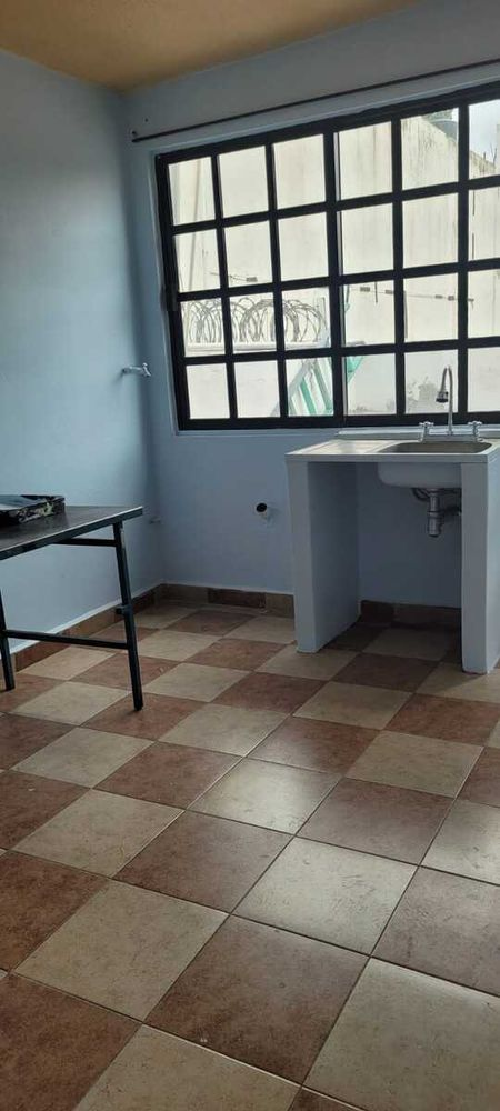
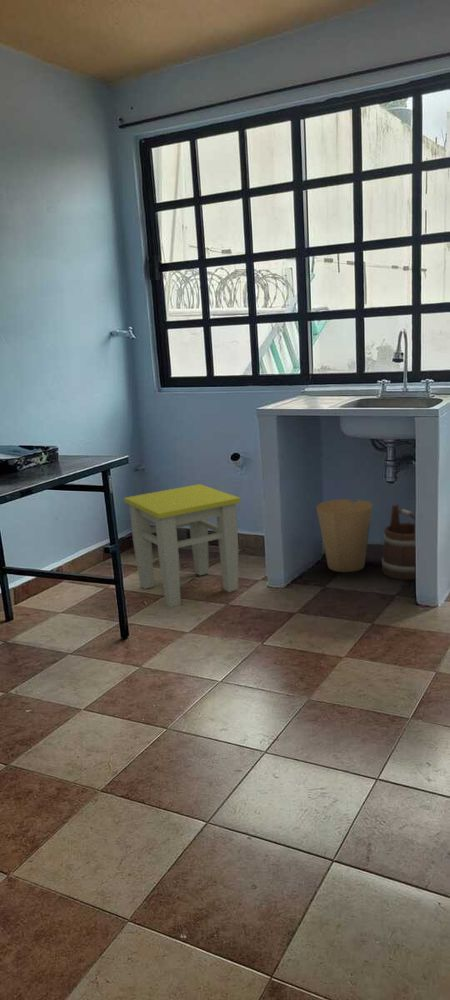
+ bucket [381,503,416,581]
+ trash can [315,498,374,573]
+ stool [123,483,242,608]
